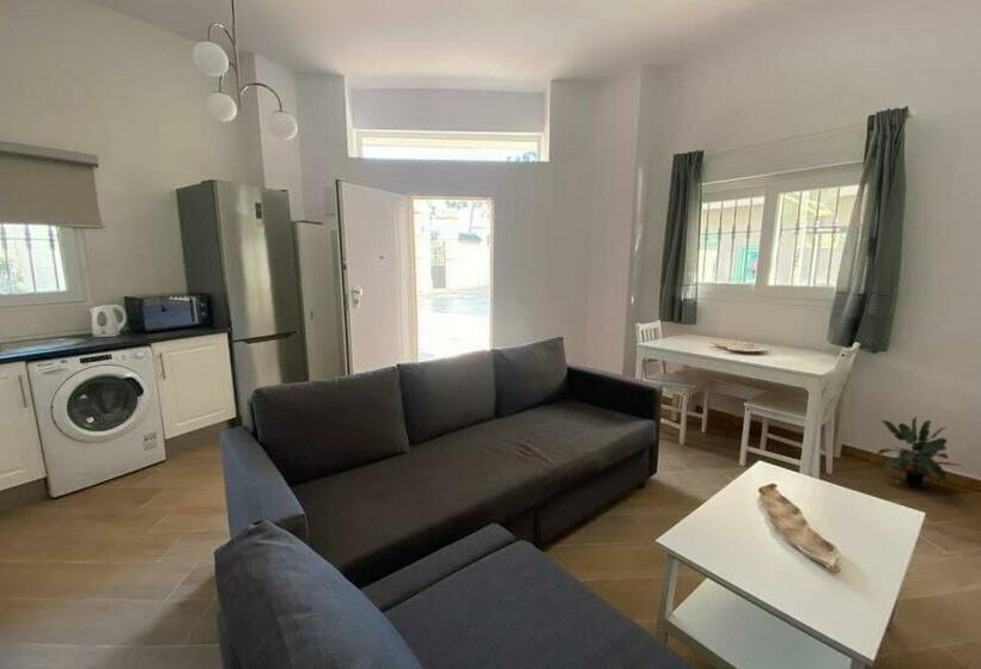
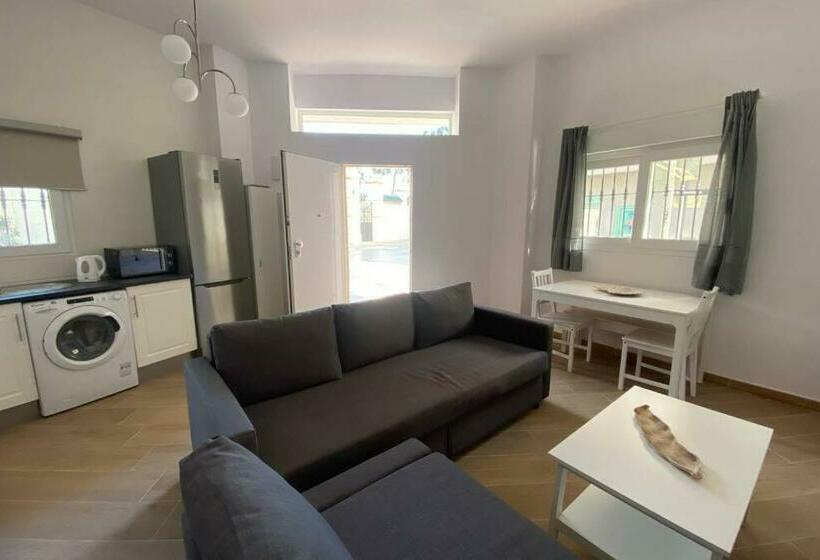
- potted plant [876,416,963,489]
